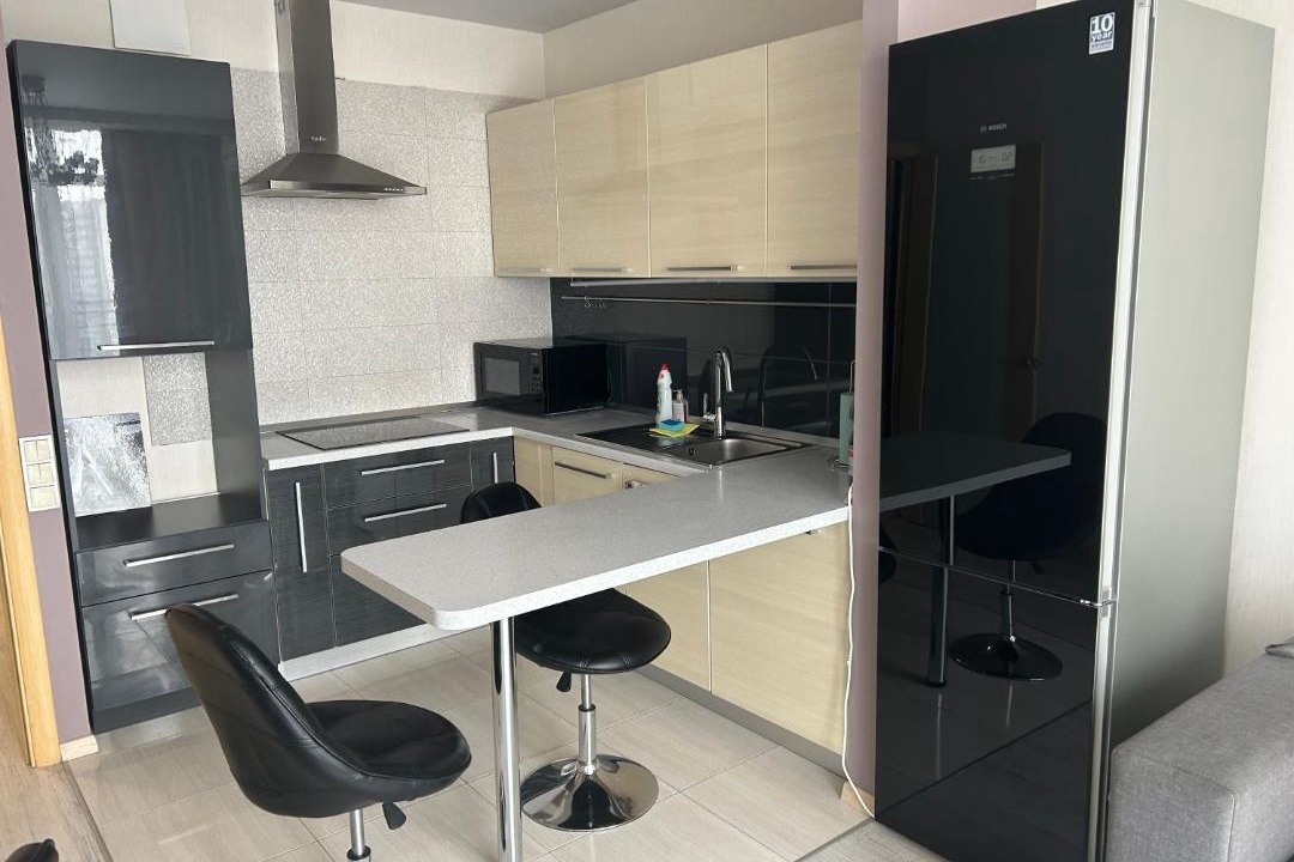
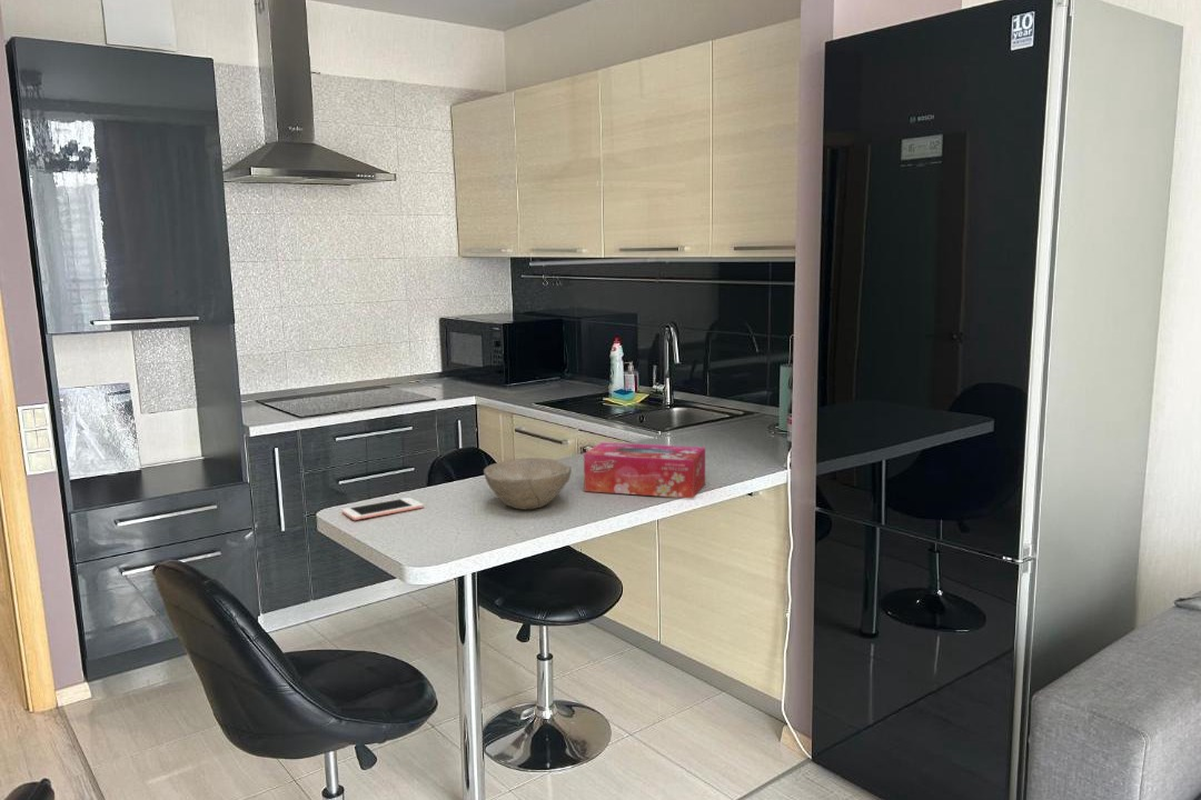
+ tissue box [583,441,706,500]
+ cell phone [341,497,425,521]
+ bowl [483,457,573,510]
